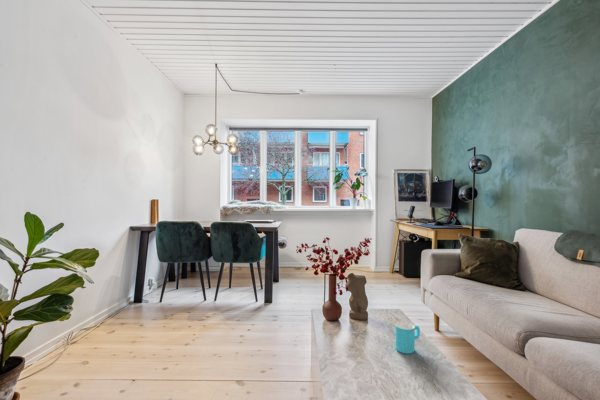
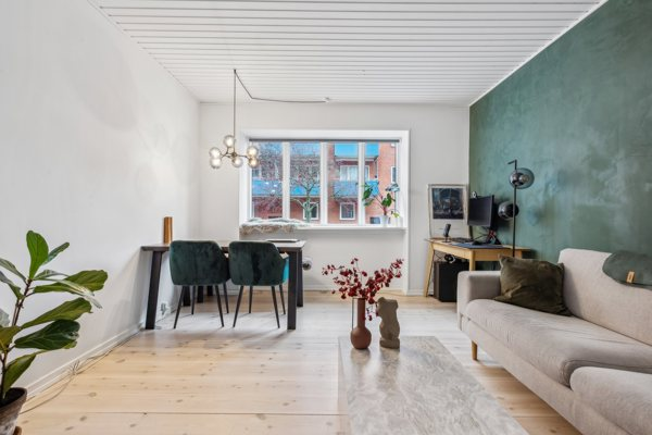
- cup [394,321,421,354]
